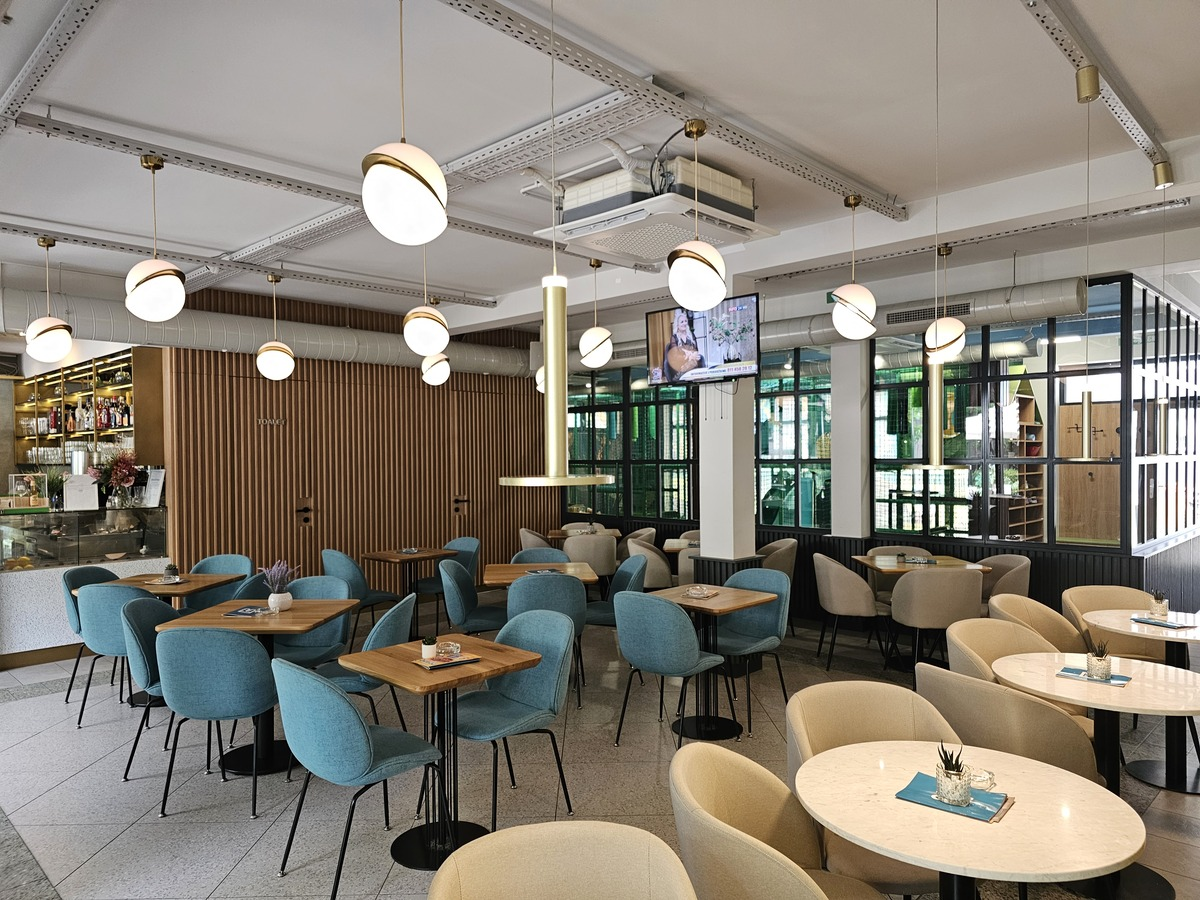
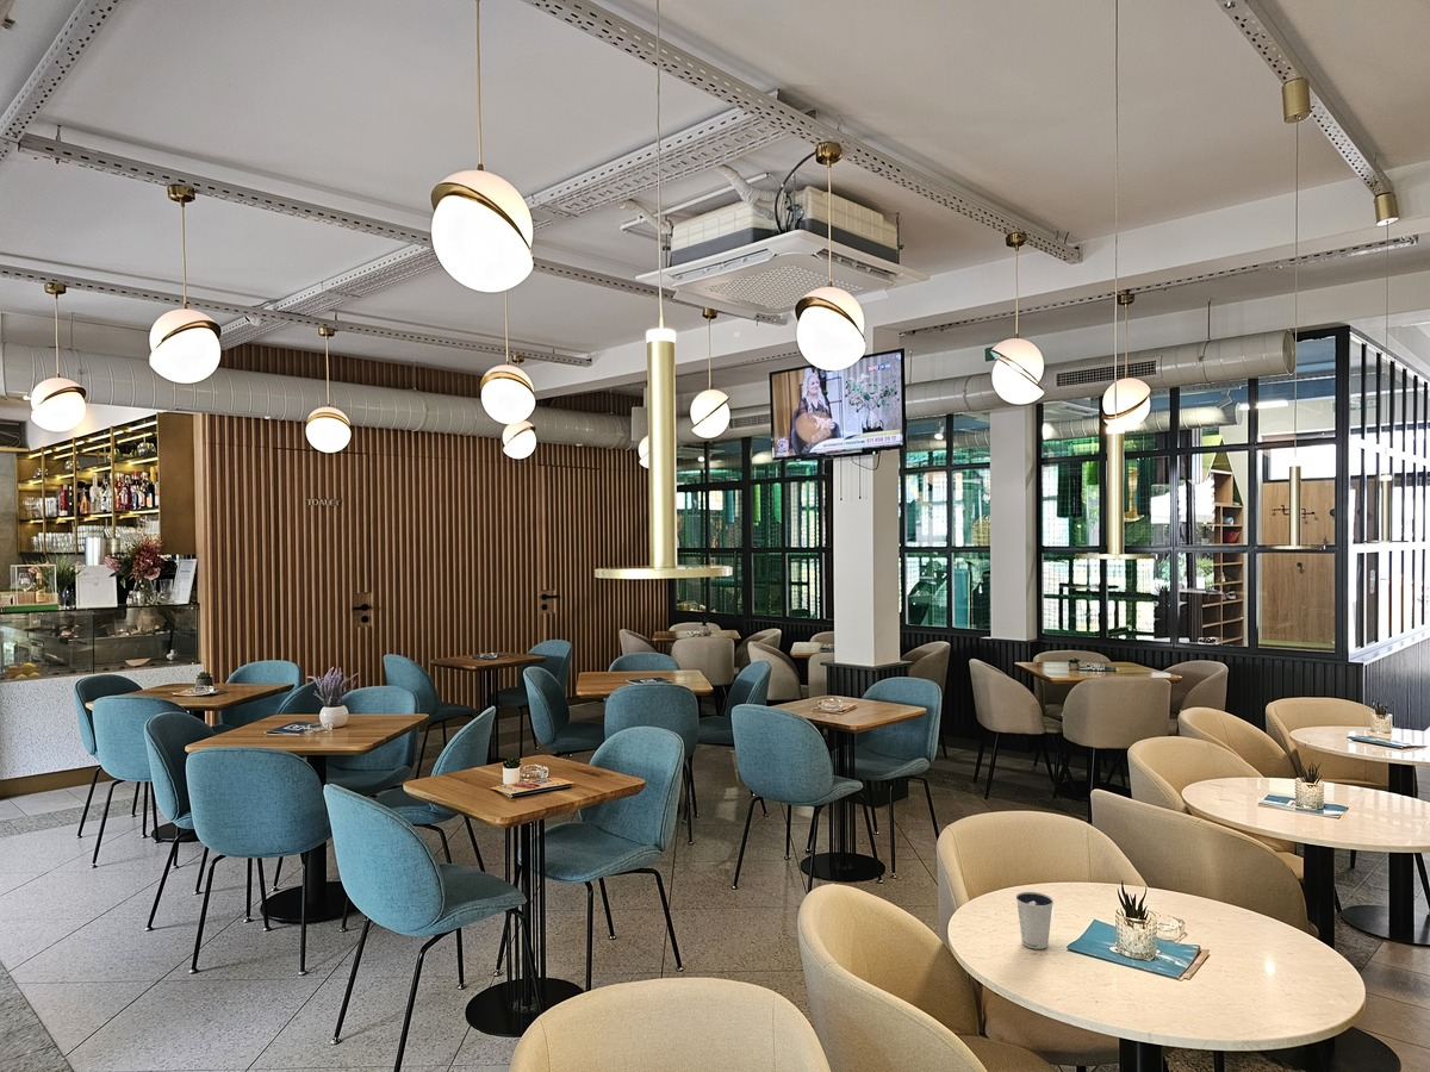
+ dixie cup [1014,891,1055,951]
